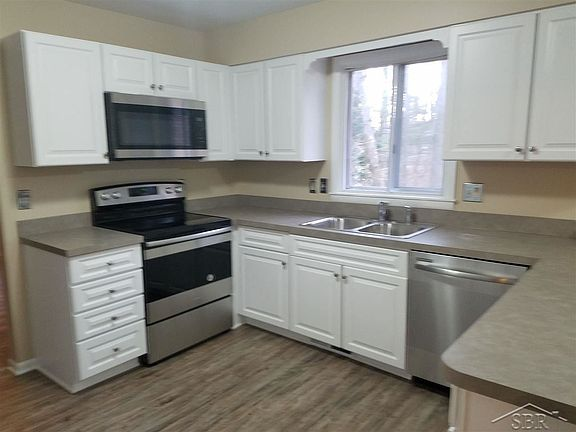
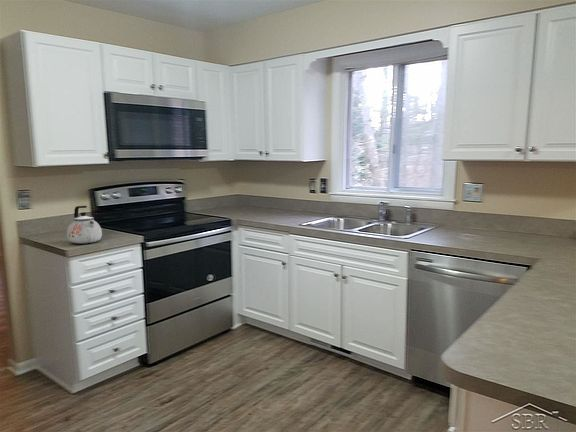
+ kettle [66,205,103,245]
